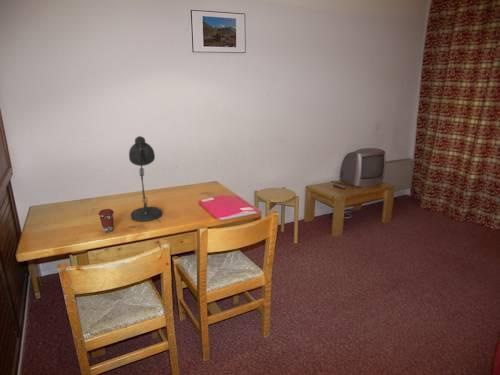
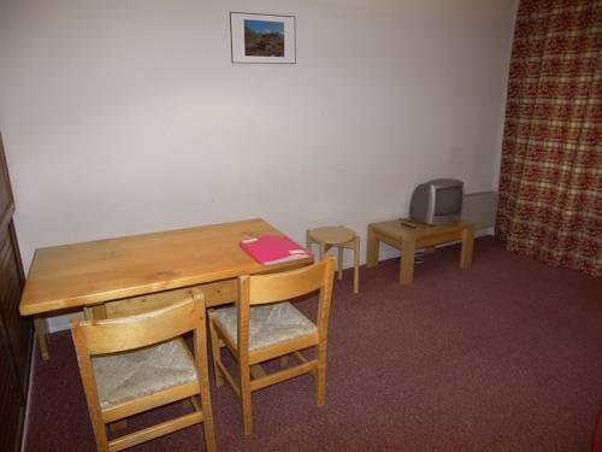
- desk lamp [128,135,163,223]
- coffee cup [97,208,115,233]
